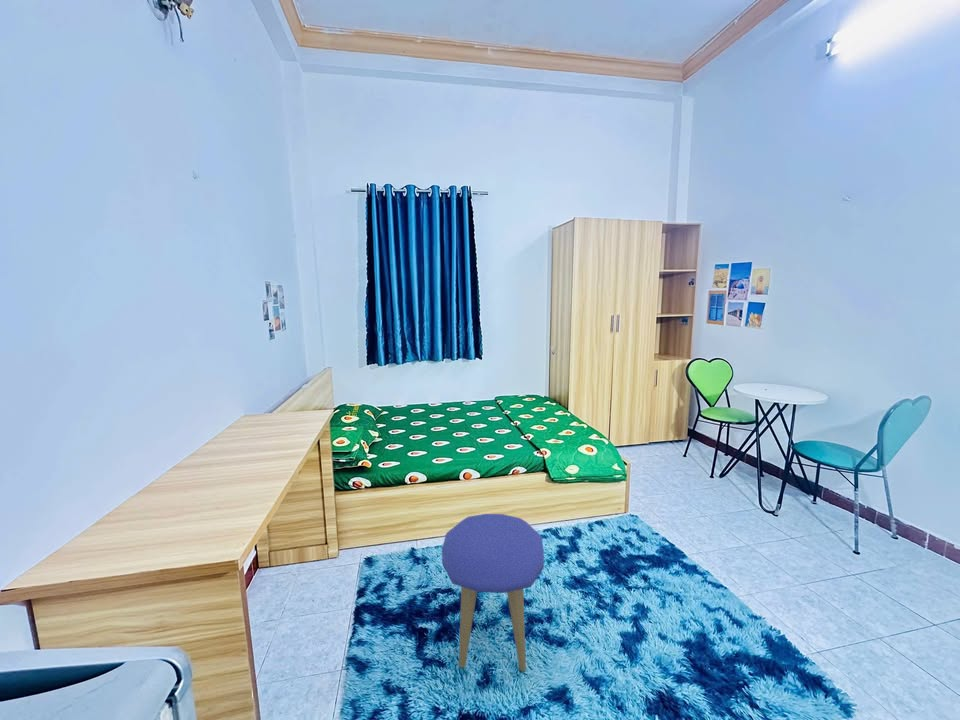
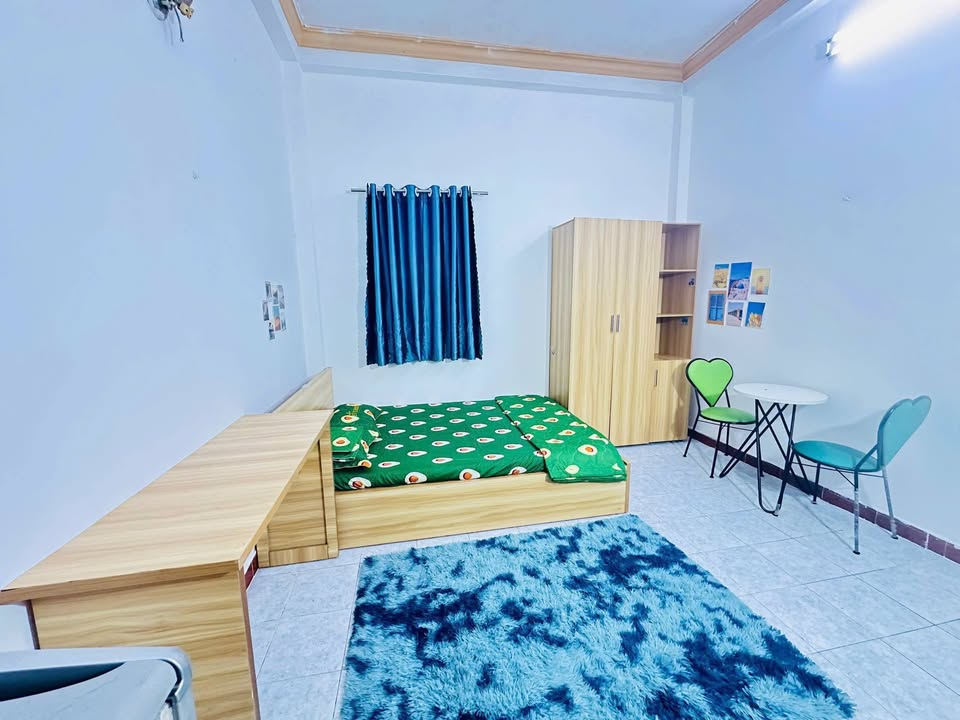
- stool [441,513,545,672]
